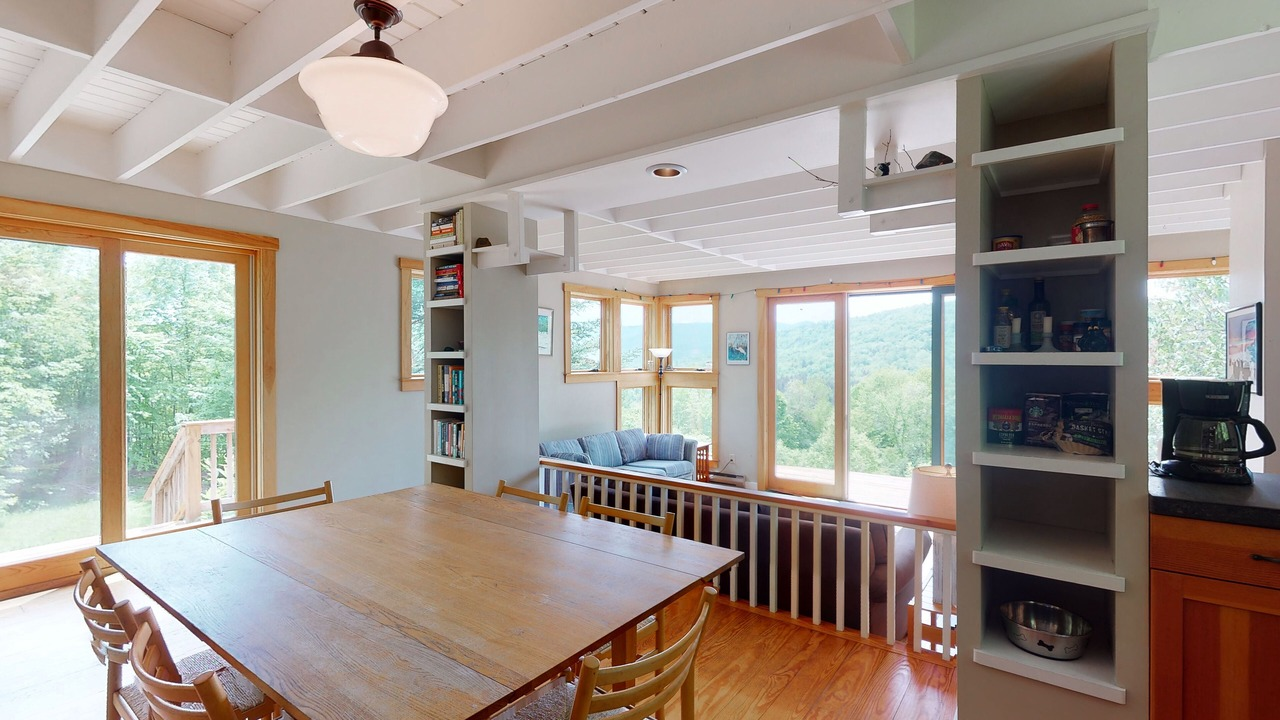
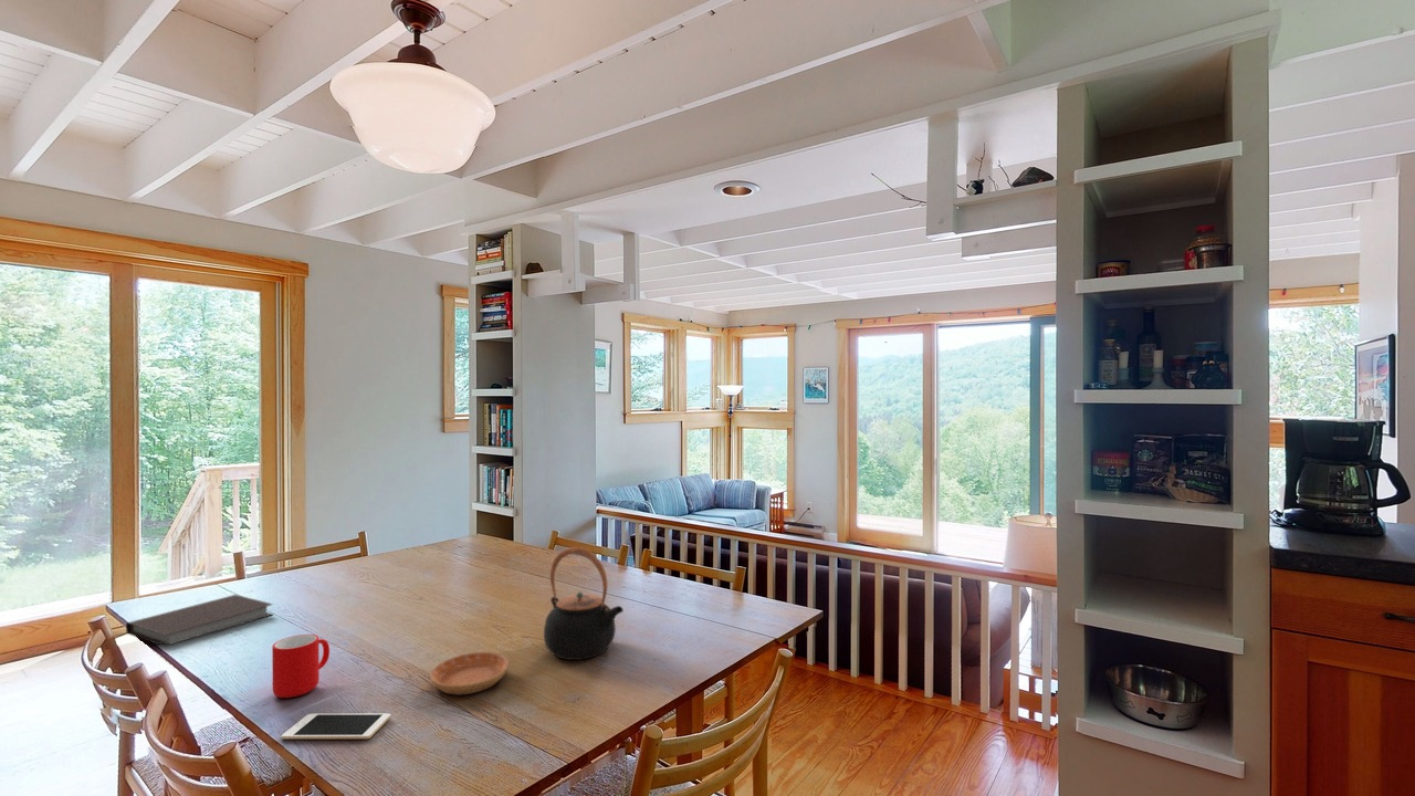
+ notebook [125,594,274,646]
+ saucer [429,651,510,695]
+ teapot [543,546,625,661]
+ cup [271,633,331,699]
+ cell phone [280,712,391,741]
